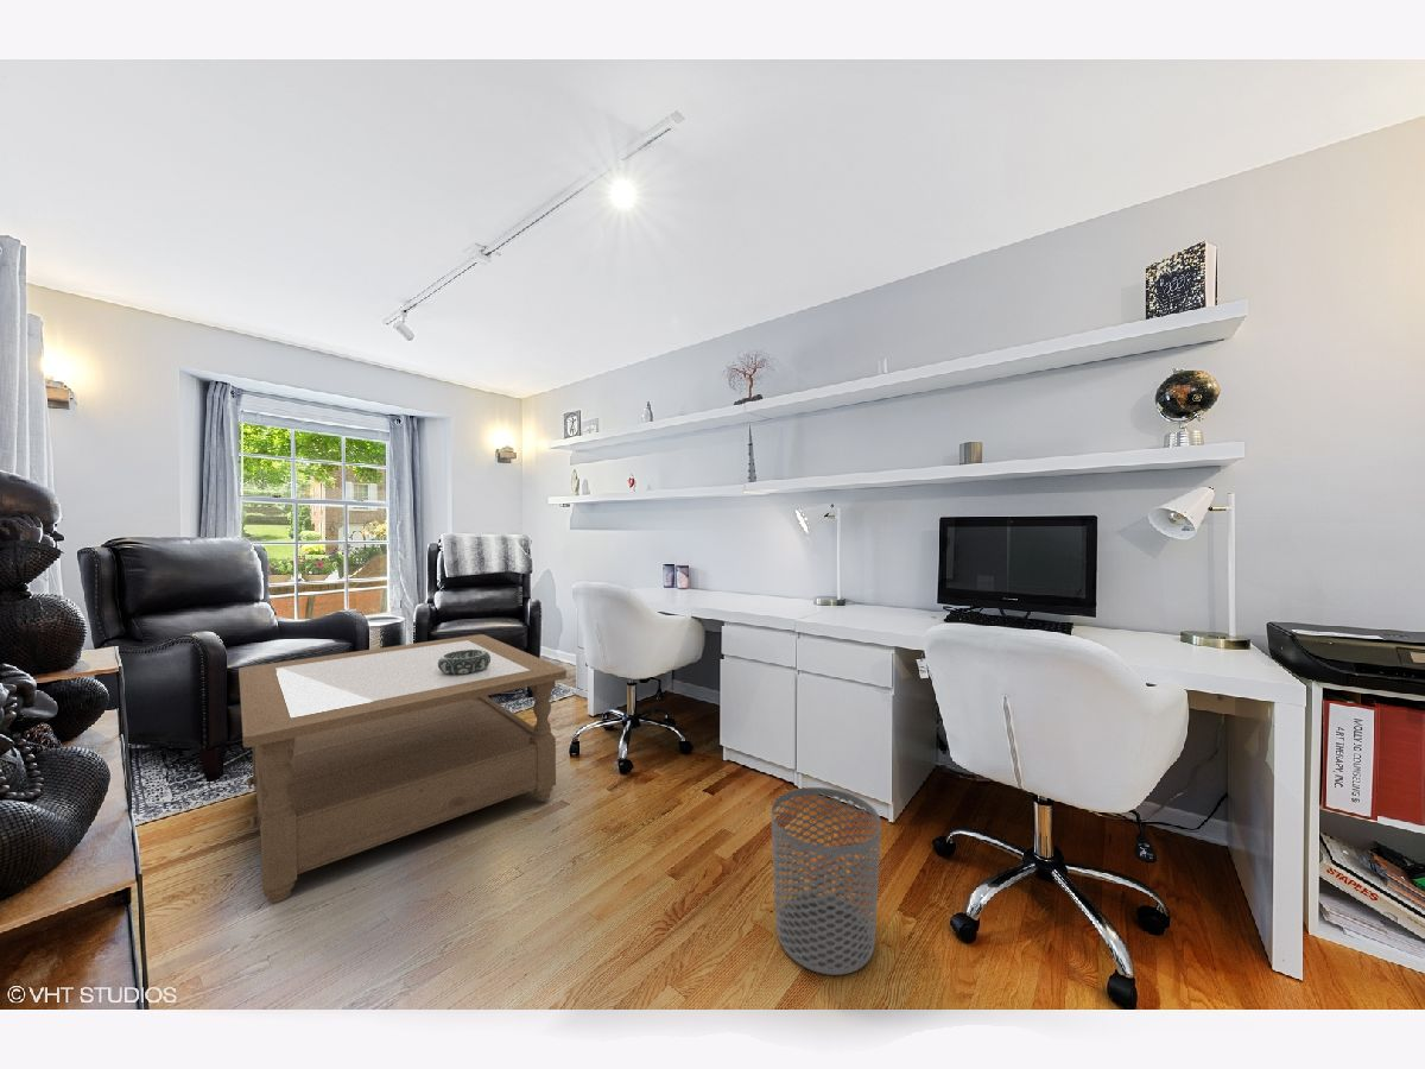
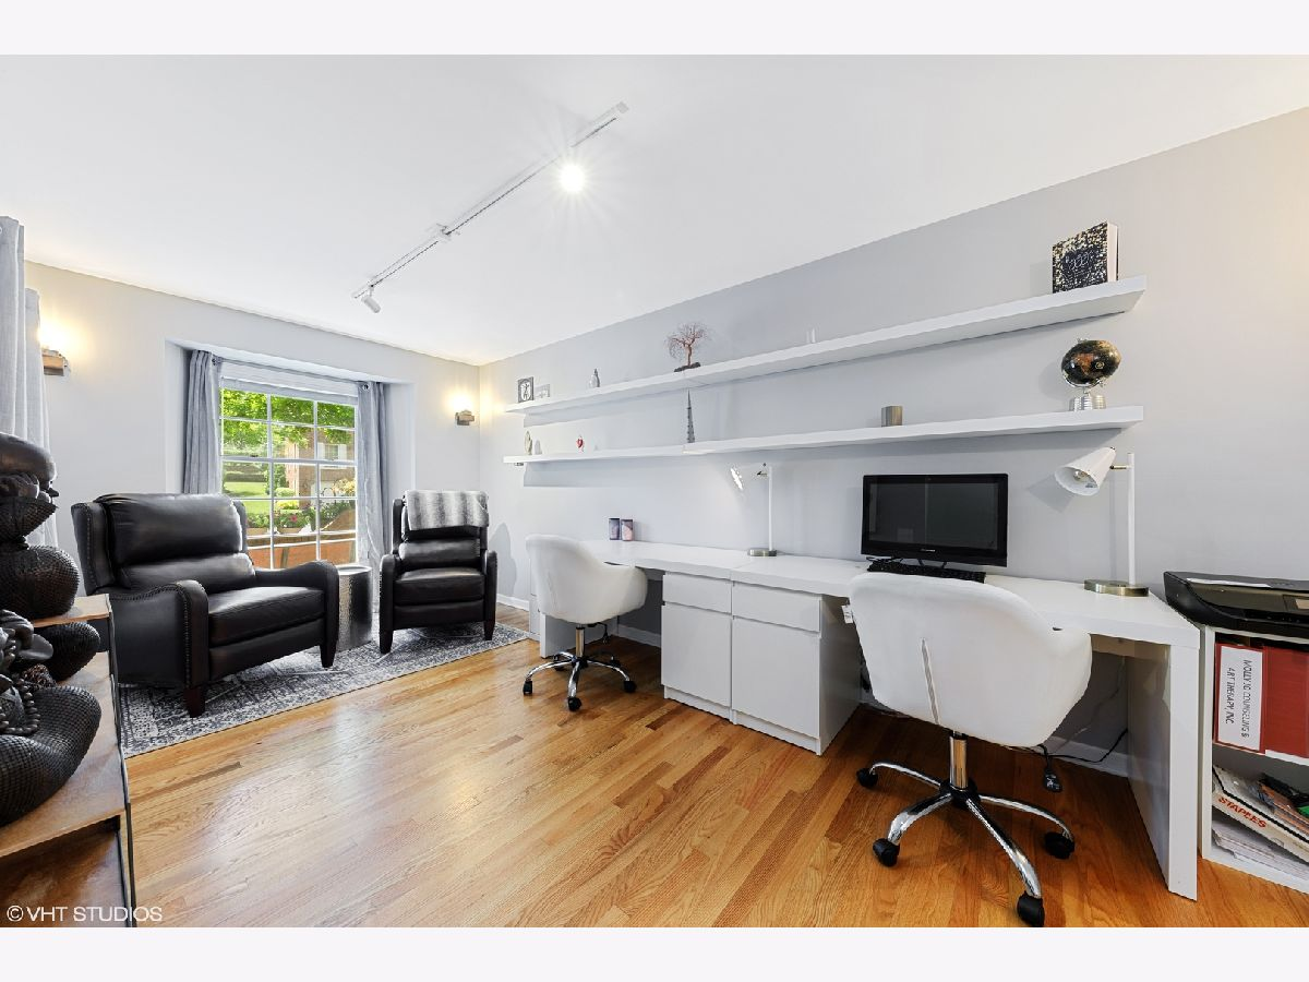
- coffee table [238,633,568,904]
- decorative bowl [438,650,490,675]
- waste bin [771,786,882,976]
